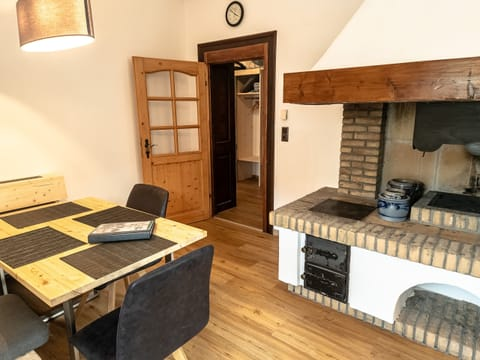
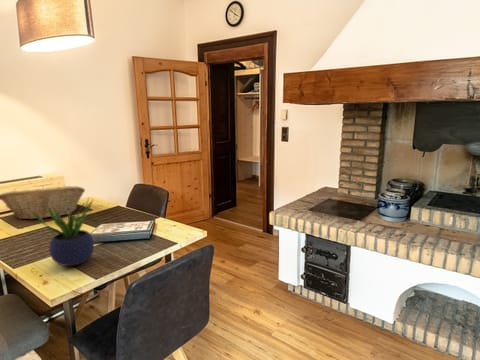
+ fruit basket [0,185,86,220]
+ potted plant [30,197,95,267]
